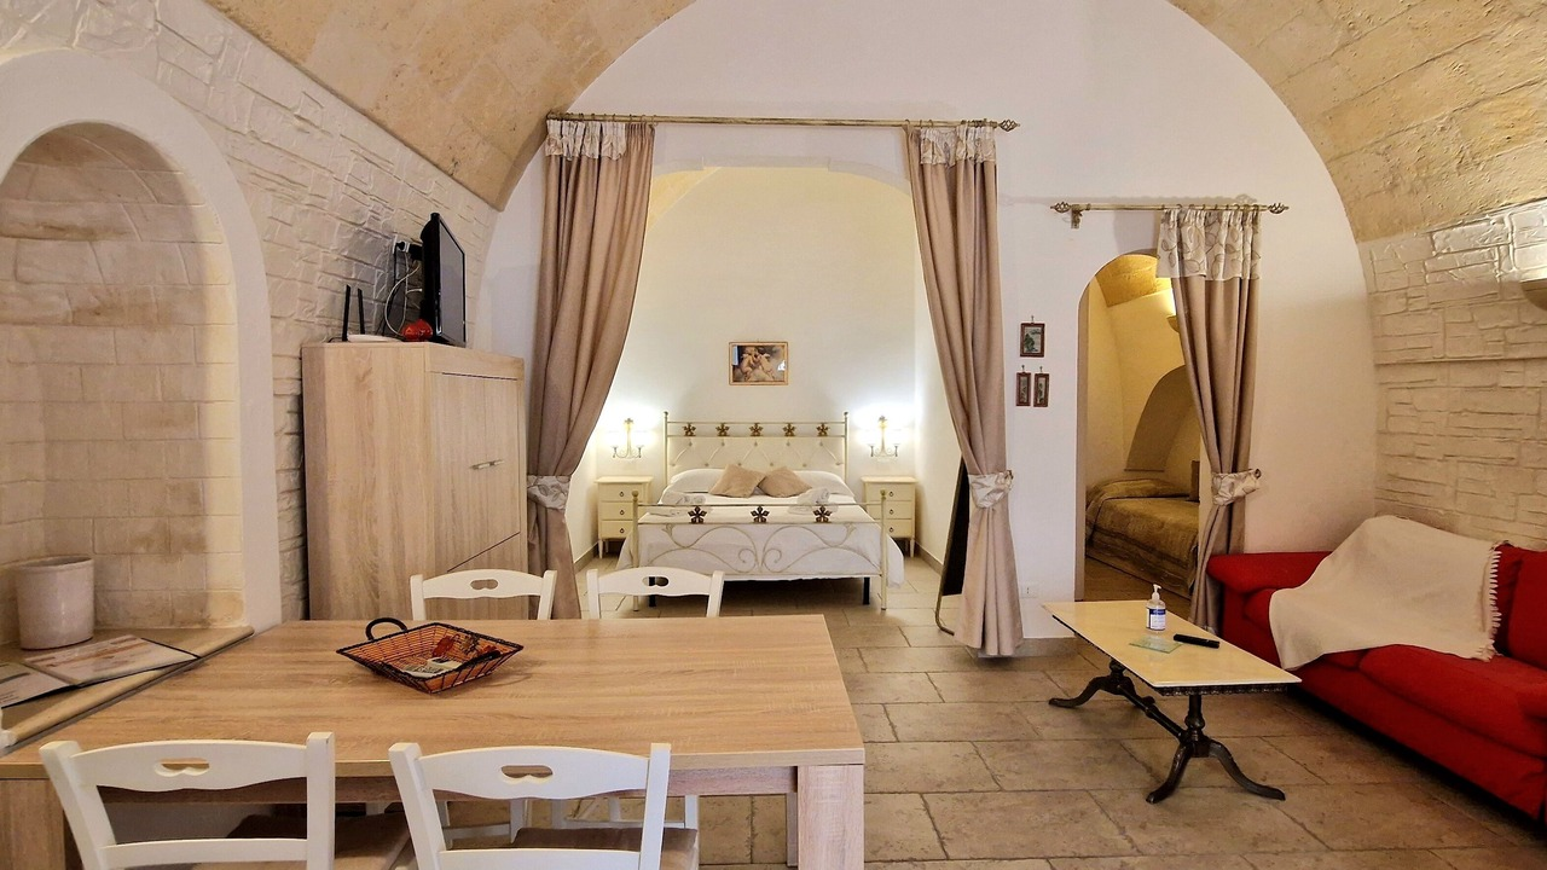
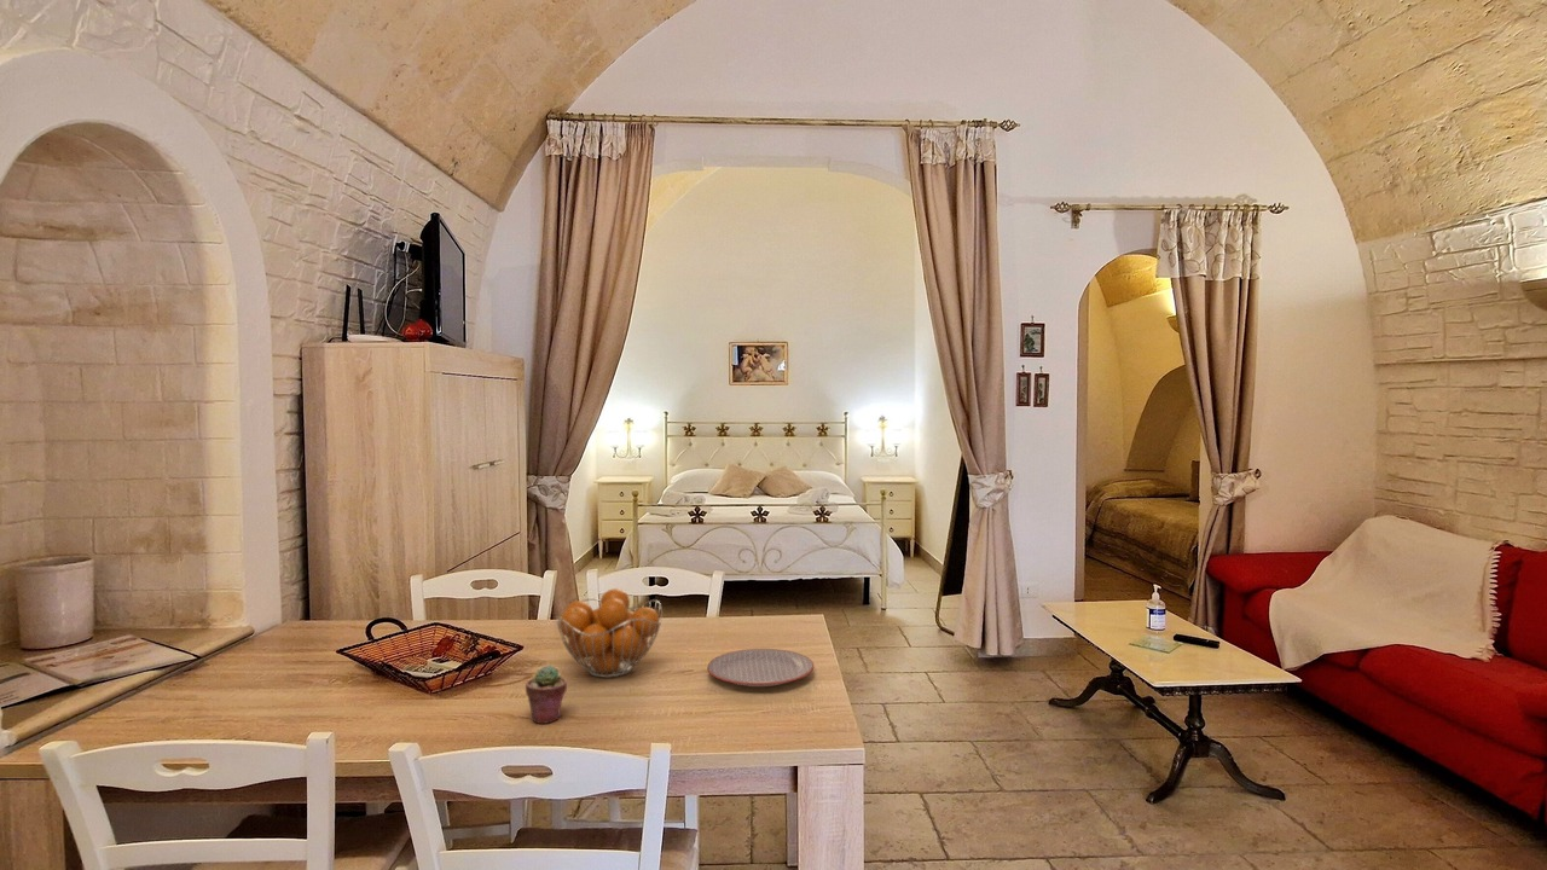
+ fruit basket [555,587,664,679]
+ potted succulent [525,663,568,725]
+ plate [706,648,815,688]
